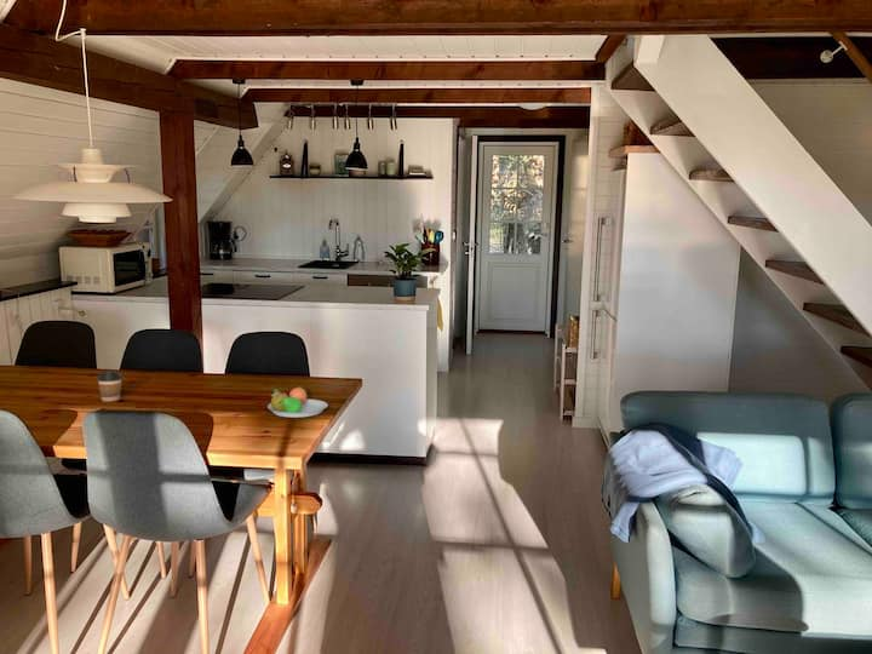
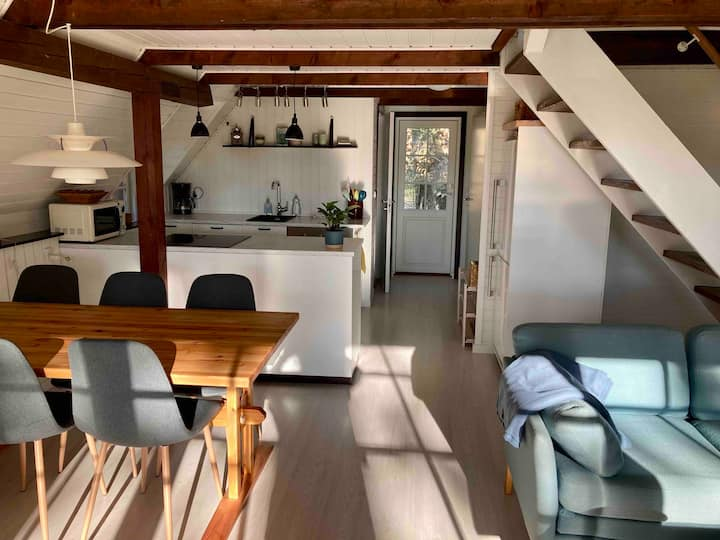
- fruit bowl [266,386,329,419]
- coffee cup [96,369,124,402]
